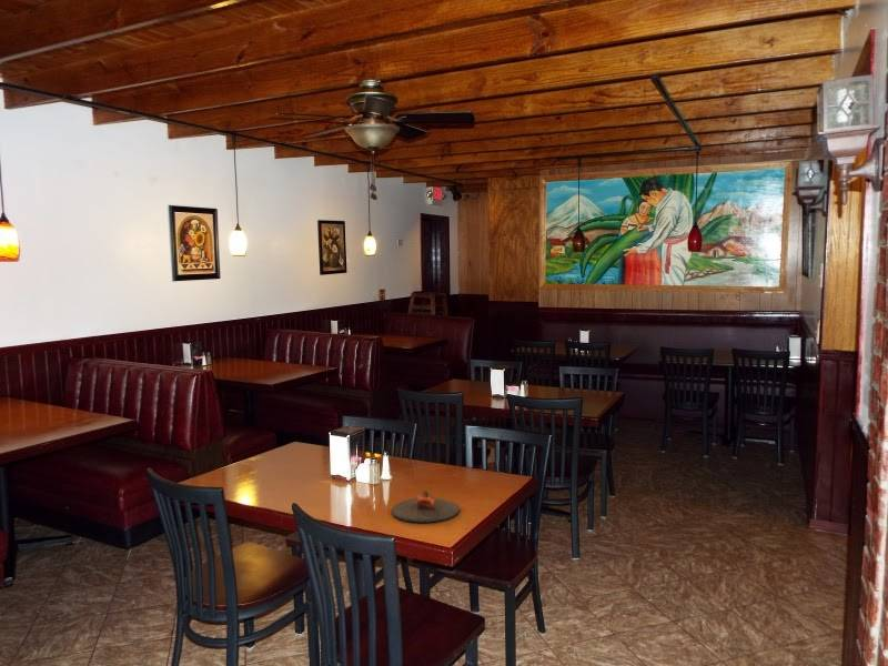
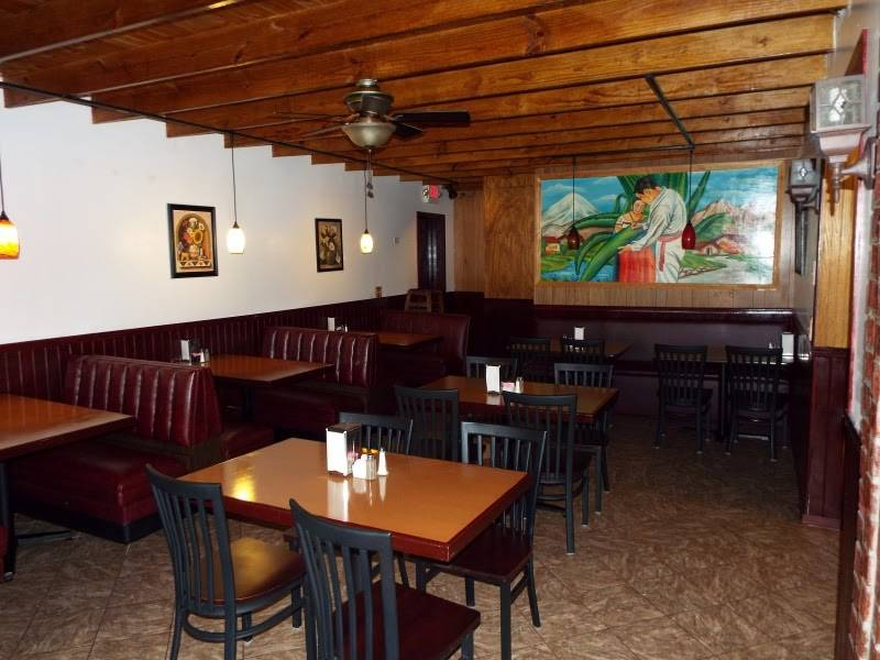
- plate [391,490,461,524]
